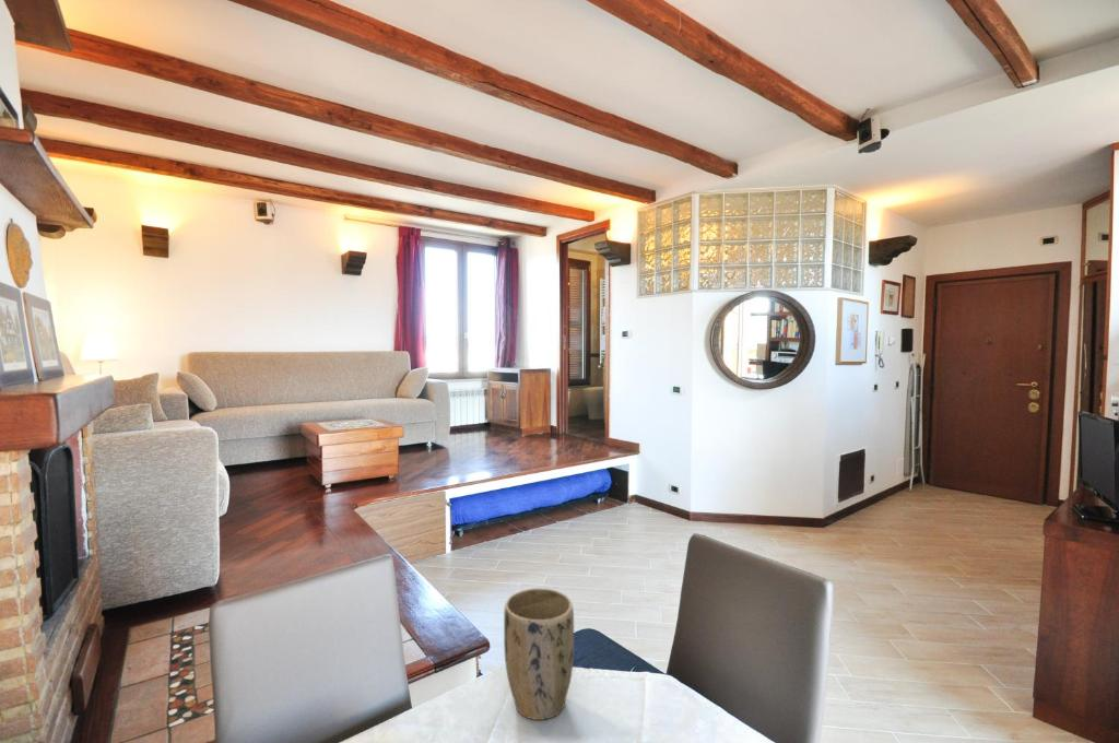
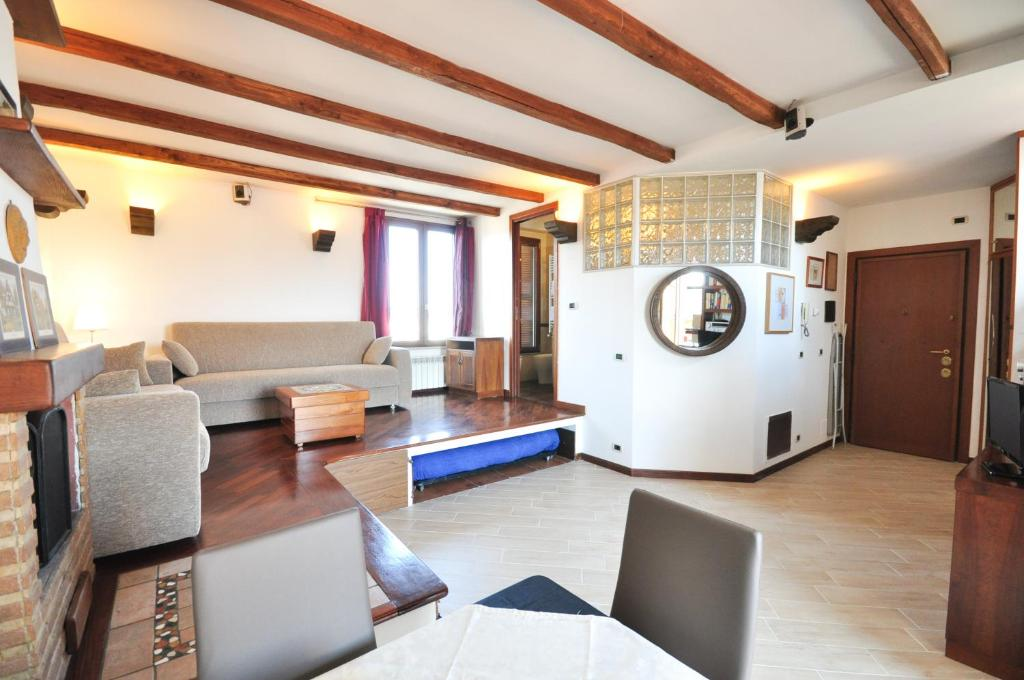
- plant pot [503,587,575,721]
